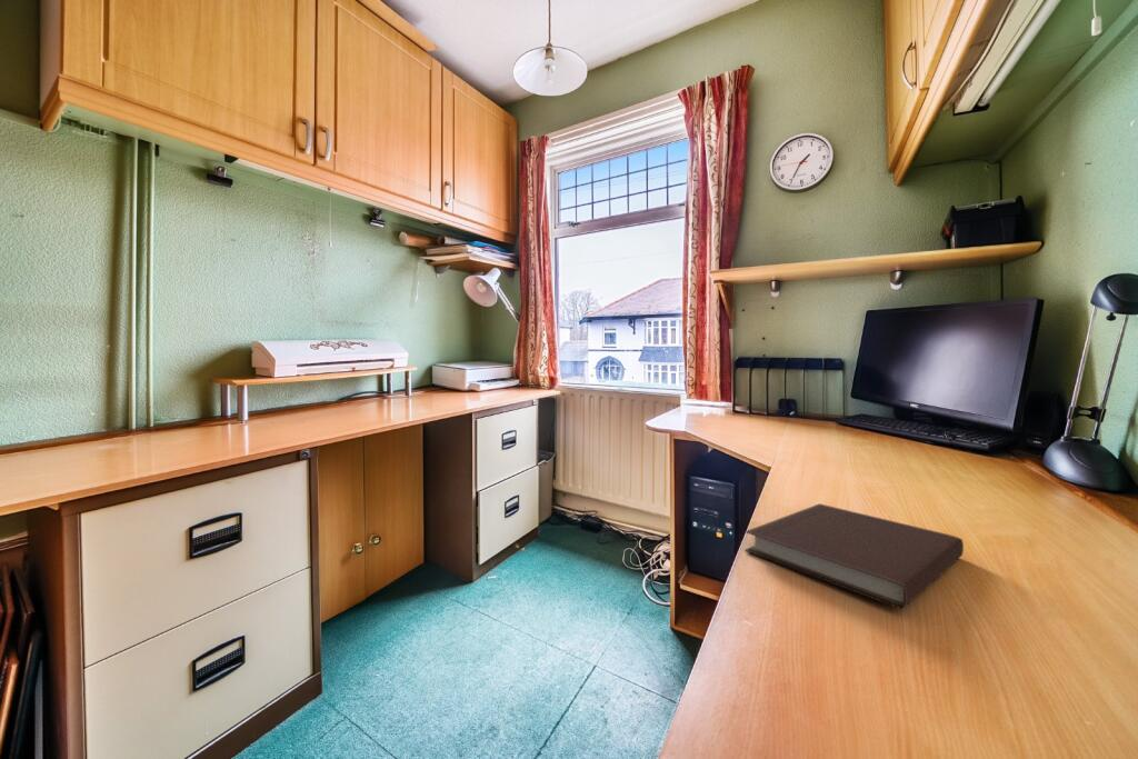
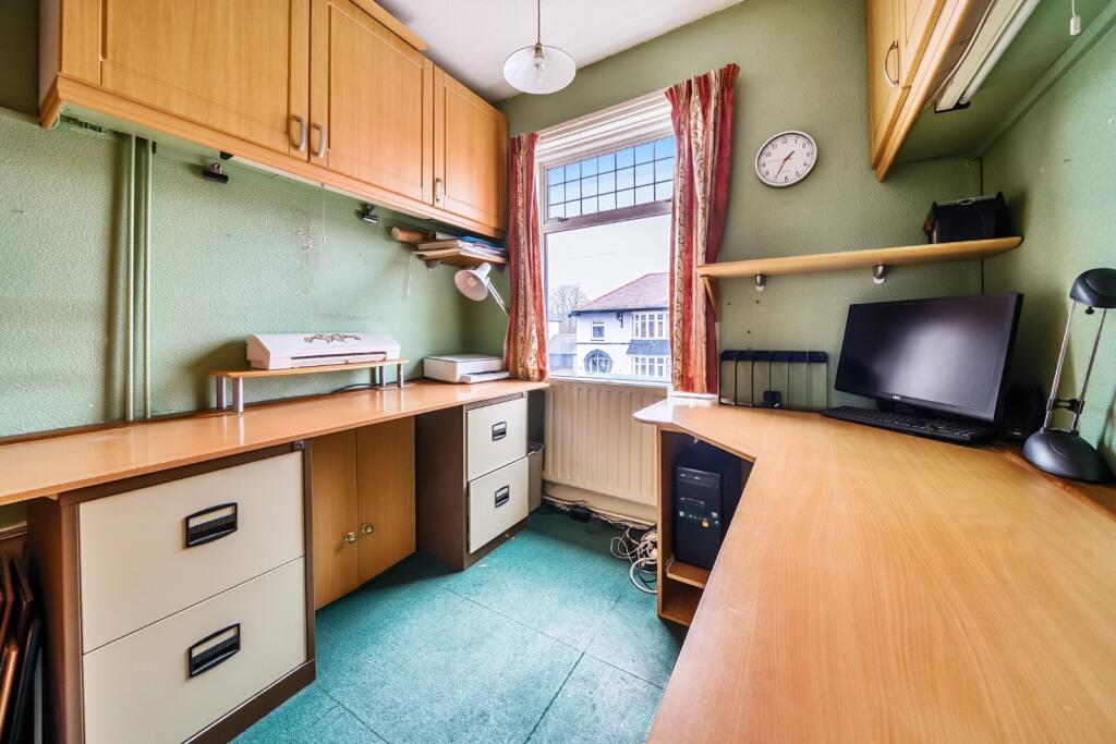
- notebook [743,502,965,609]
